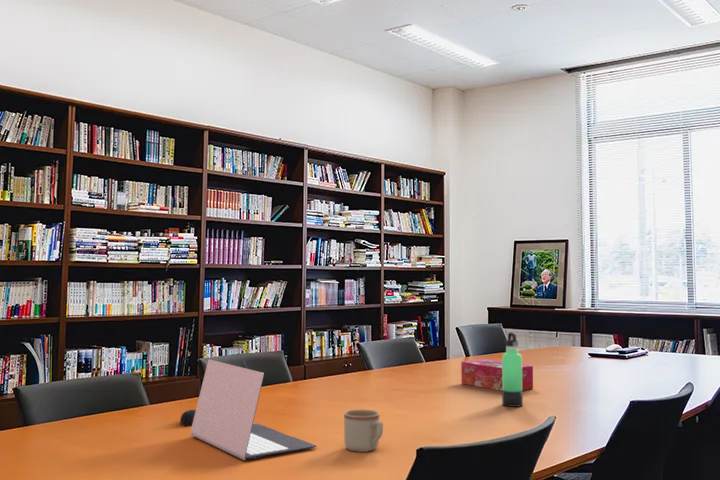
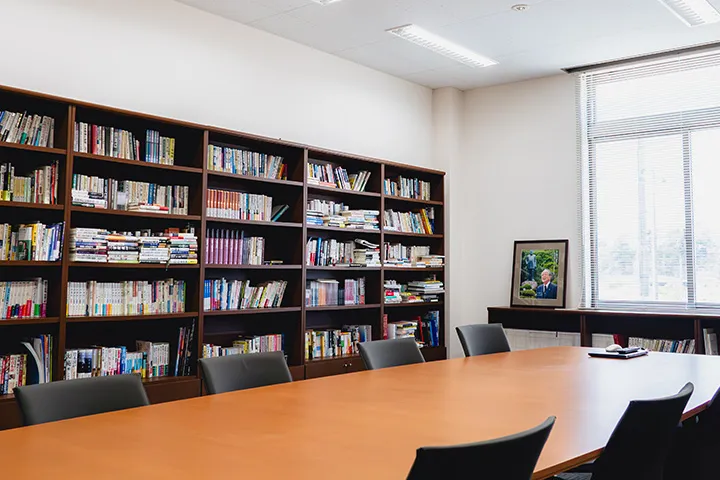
- laptop [190,358,317,462]
- mug [343,409,384,453]
- thermos bottle [501,331,524,408]
- computer mouse [179,409,196,427]
- tissue box [460,358,534,392]
